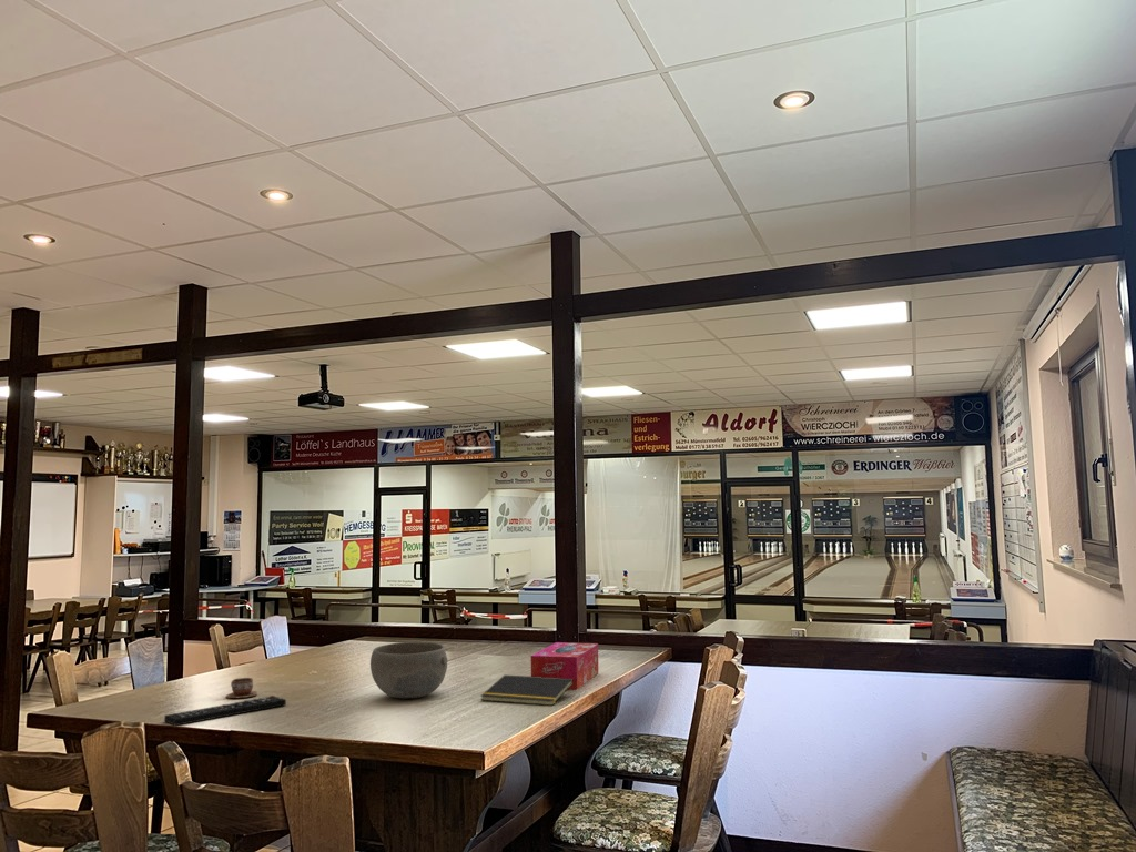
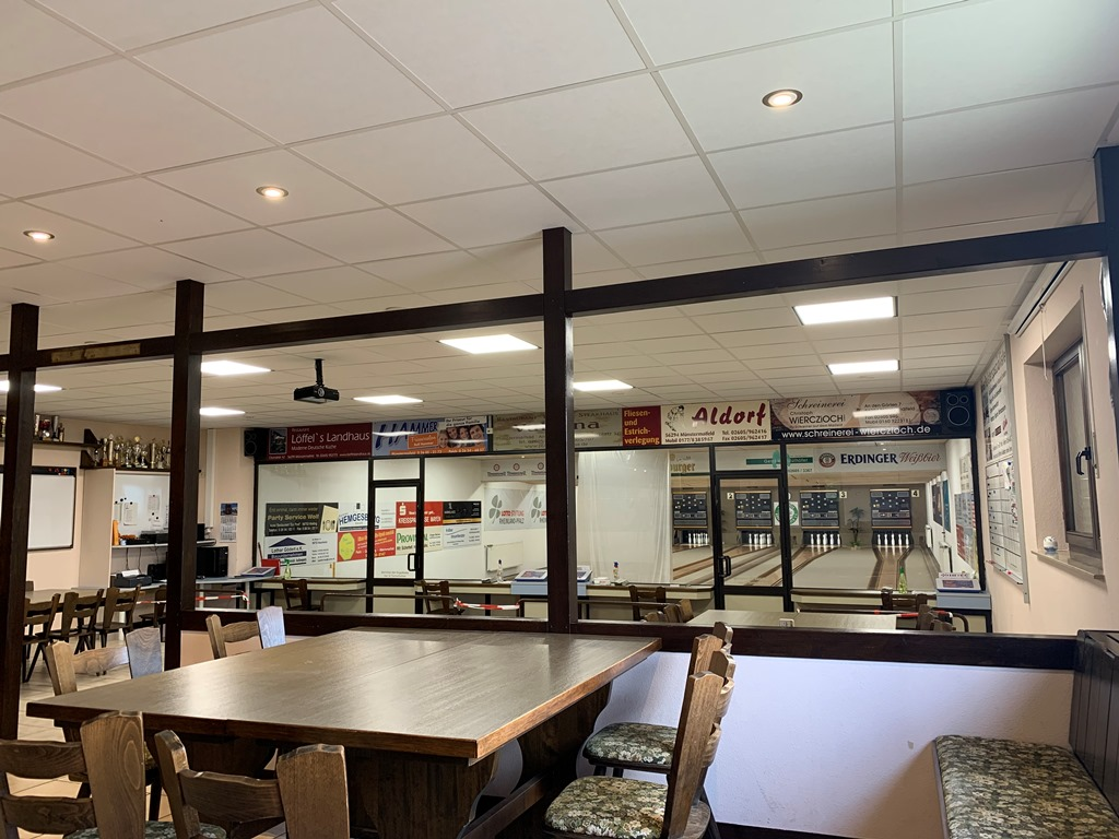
- cup [225,677,258,700]
- remote control [163,694,287,727]
- bowl [369,641,448,699]
- tissue box [530,641,599,691]
- notepad [479,673,572,707]
